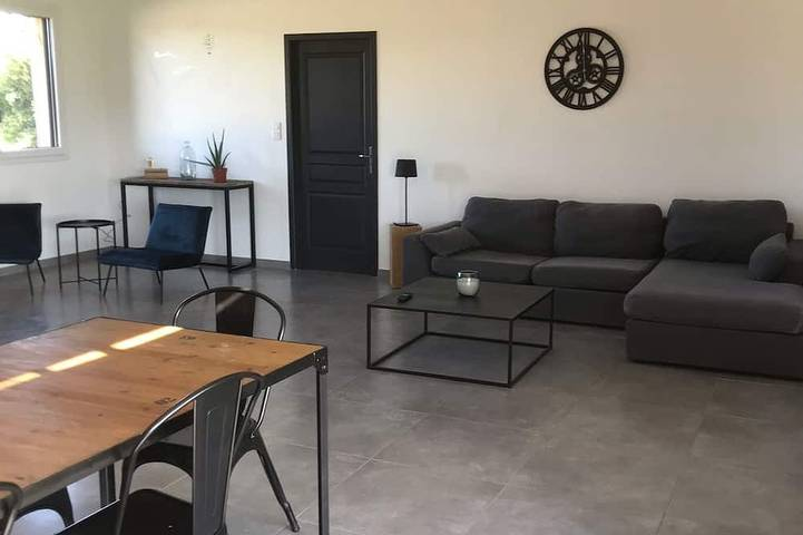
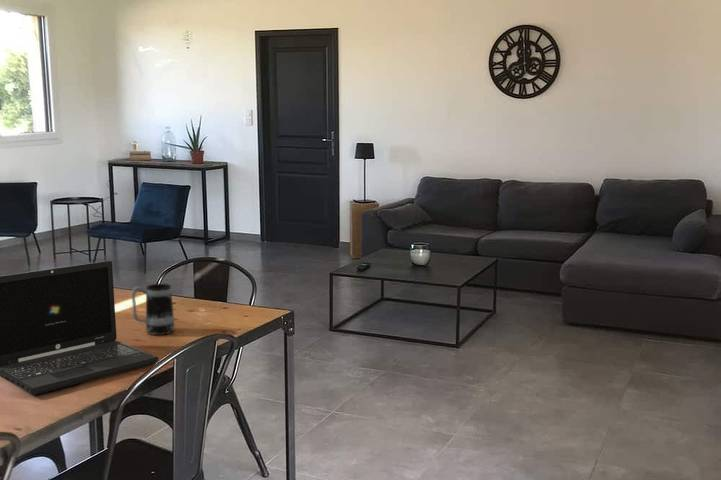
+ mug [130,283,176,336]
+ laptop [0,260,159,396]
